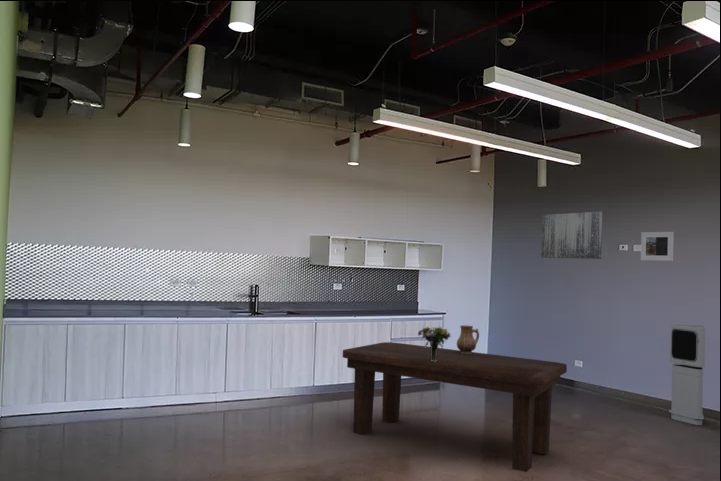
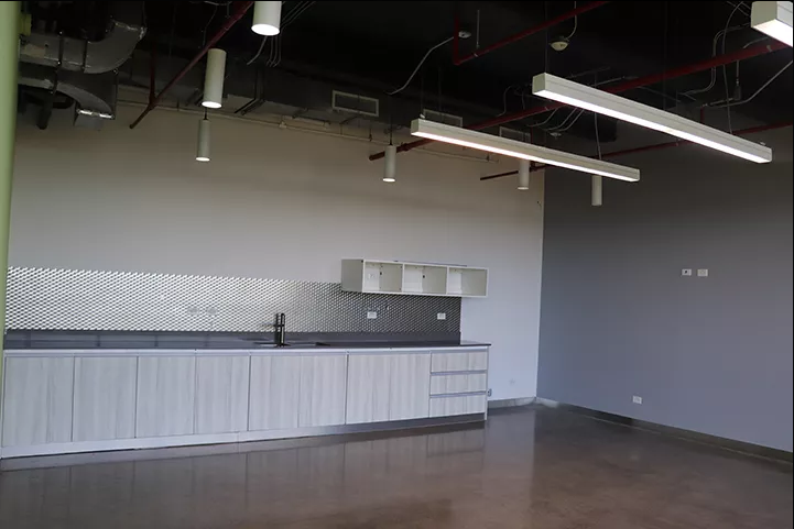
- ceramic pitcher [456,324,480,354]
- wall art [540,211,603,260]
- bouquet [417,326,452,362]
- air purifier [668,324,706,426]
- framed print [640,231,675,262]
- dining table [342,341,568,473]
